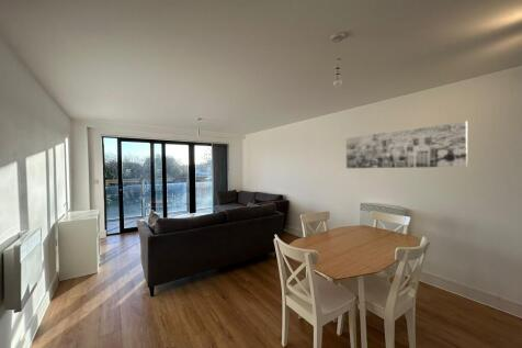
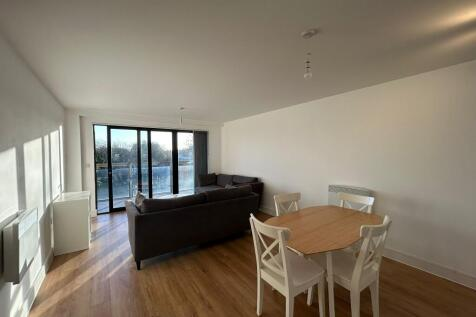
- wall art [345,120,468,169]
